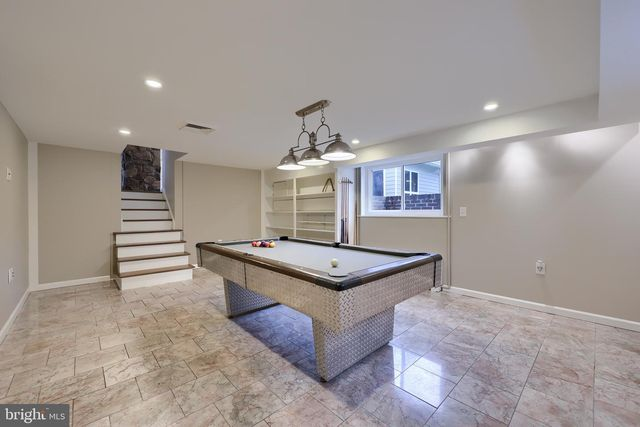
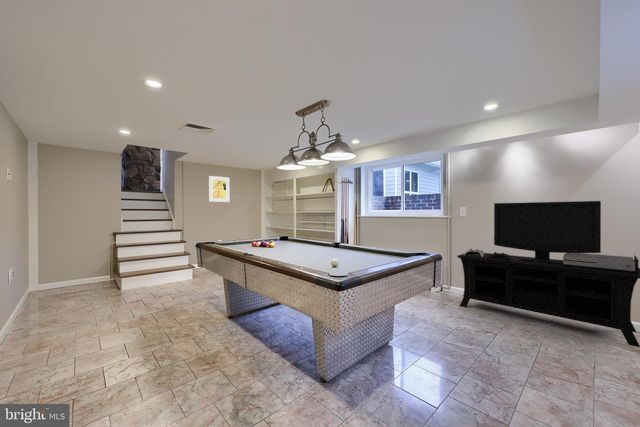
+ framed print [208,175,230,203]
+ media console [456,200,640,348]
